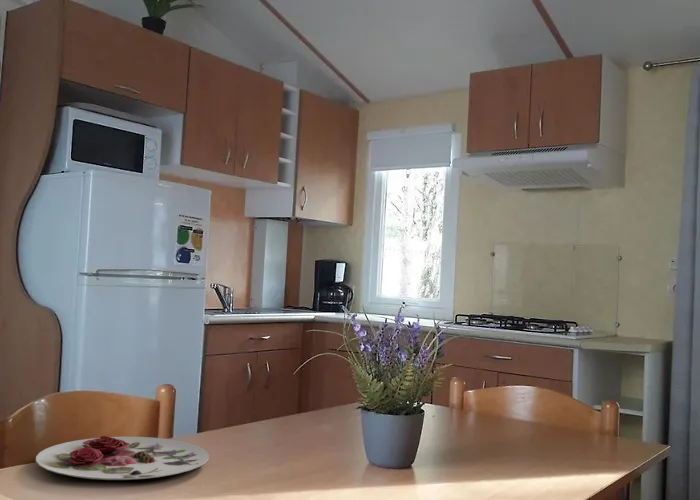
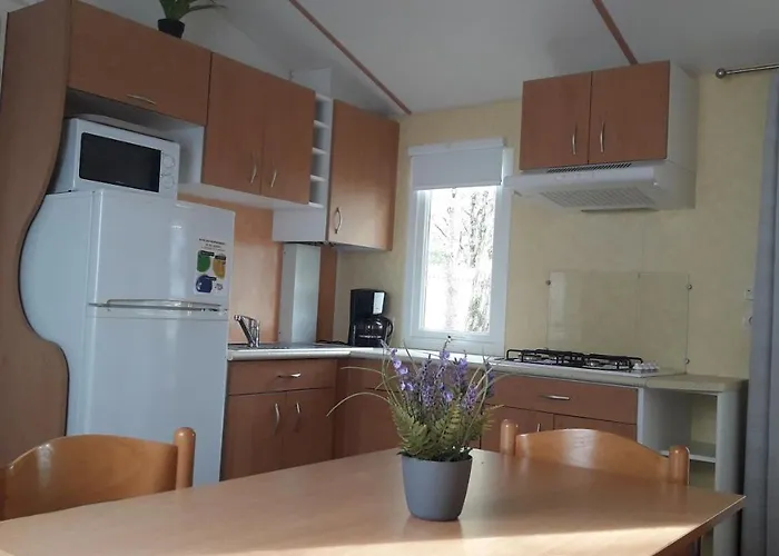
- plate [35,435,210,481]
